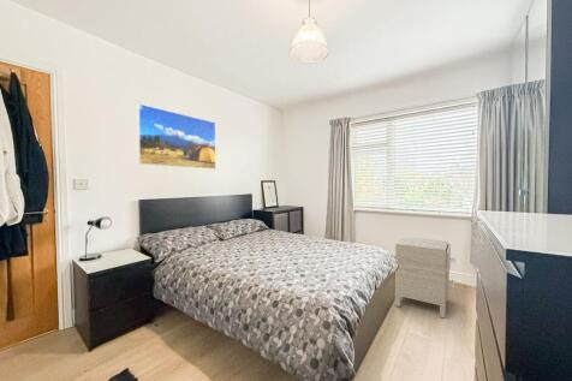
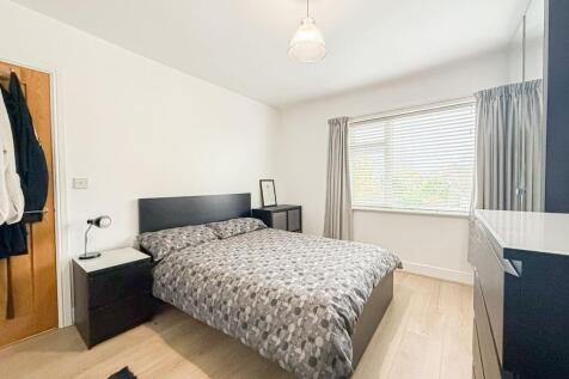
- nightstand [394,236,457,320]
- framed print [136,102,218,171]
